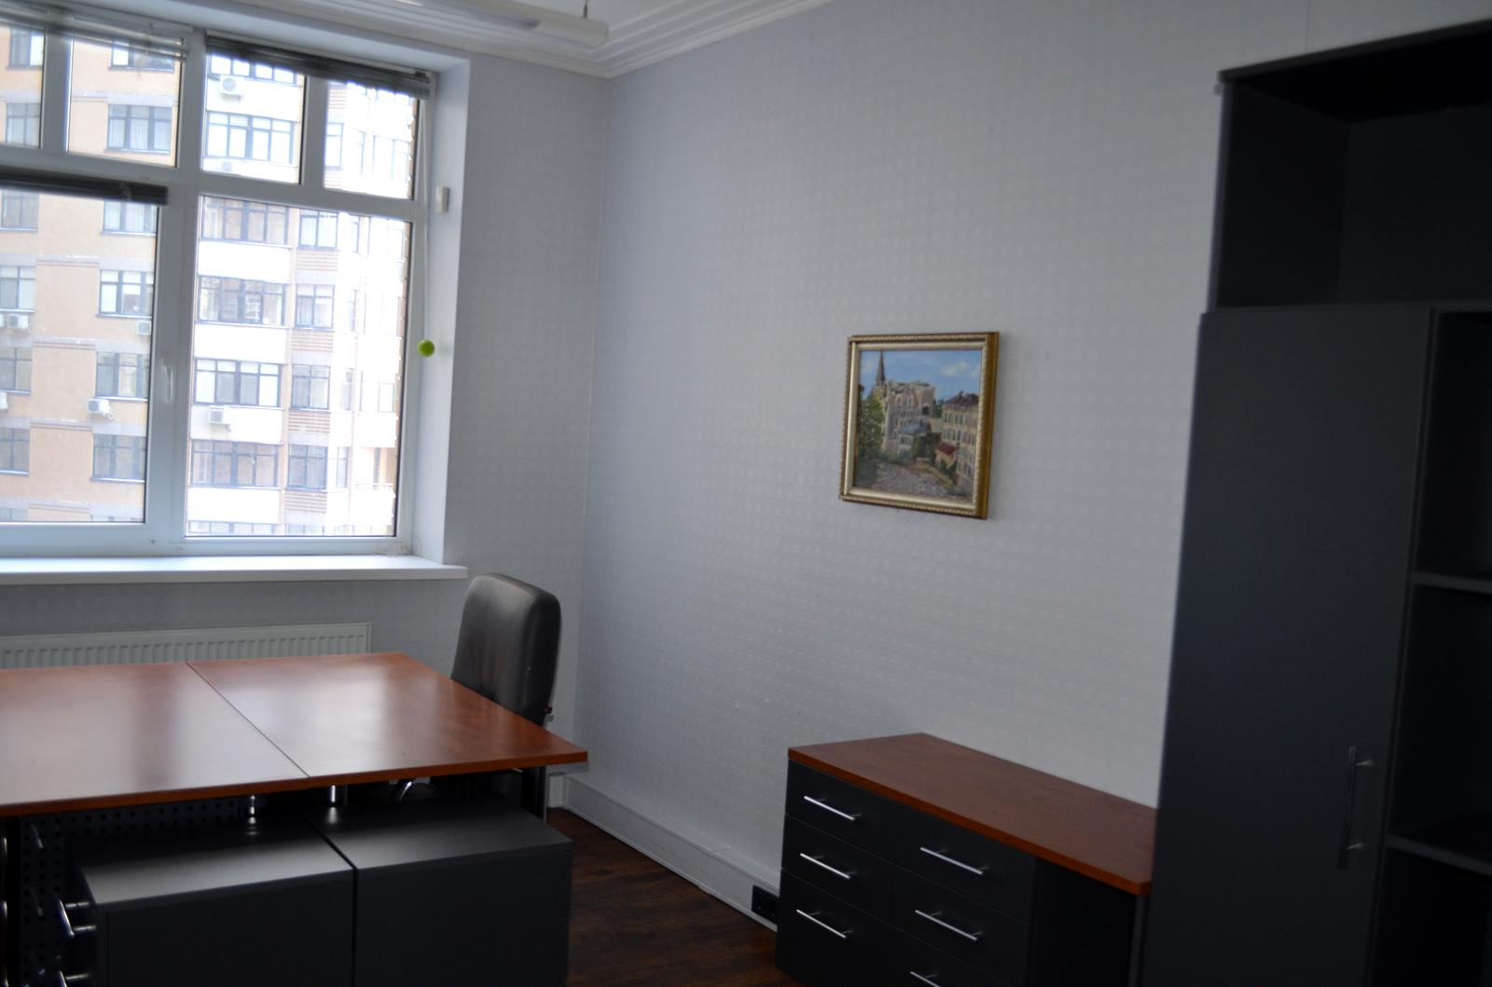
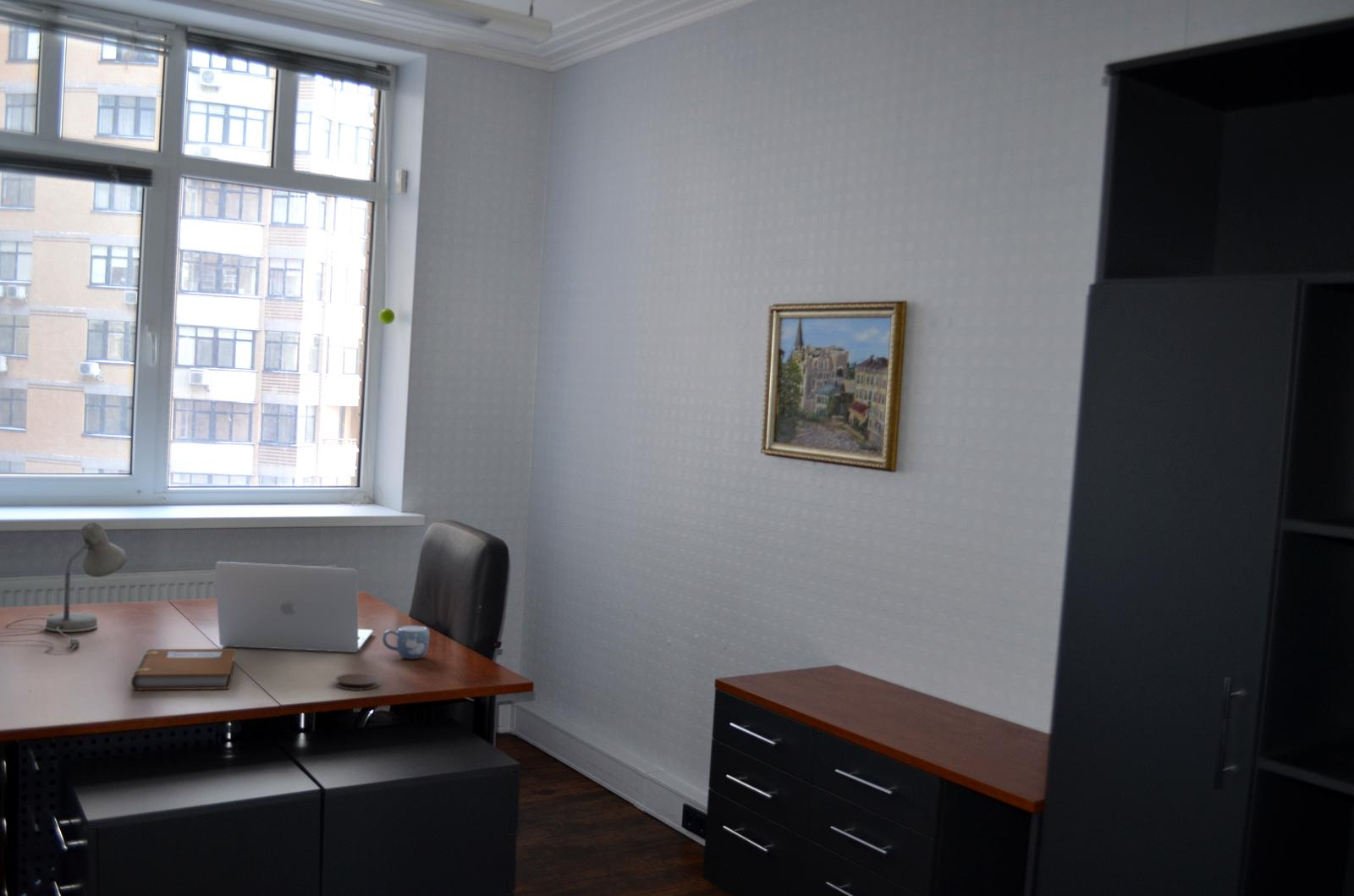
+ mug [382,624,431,660]
+ notebook [130,648,237,690]
+ desk lamp [0,521,128,653]
+ coaster [334,673,381,691]
+ laptop [214,561,374,653]
